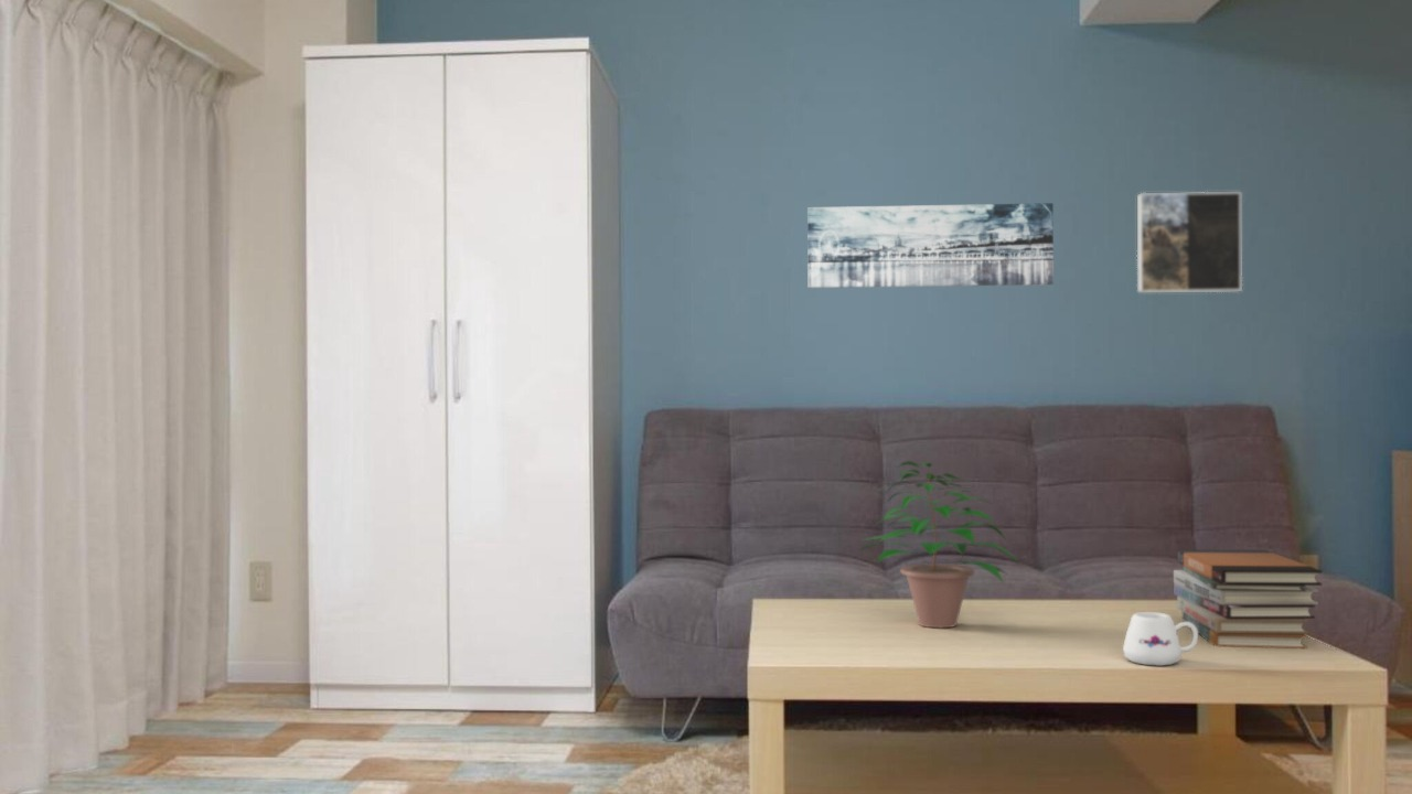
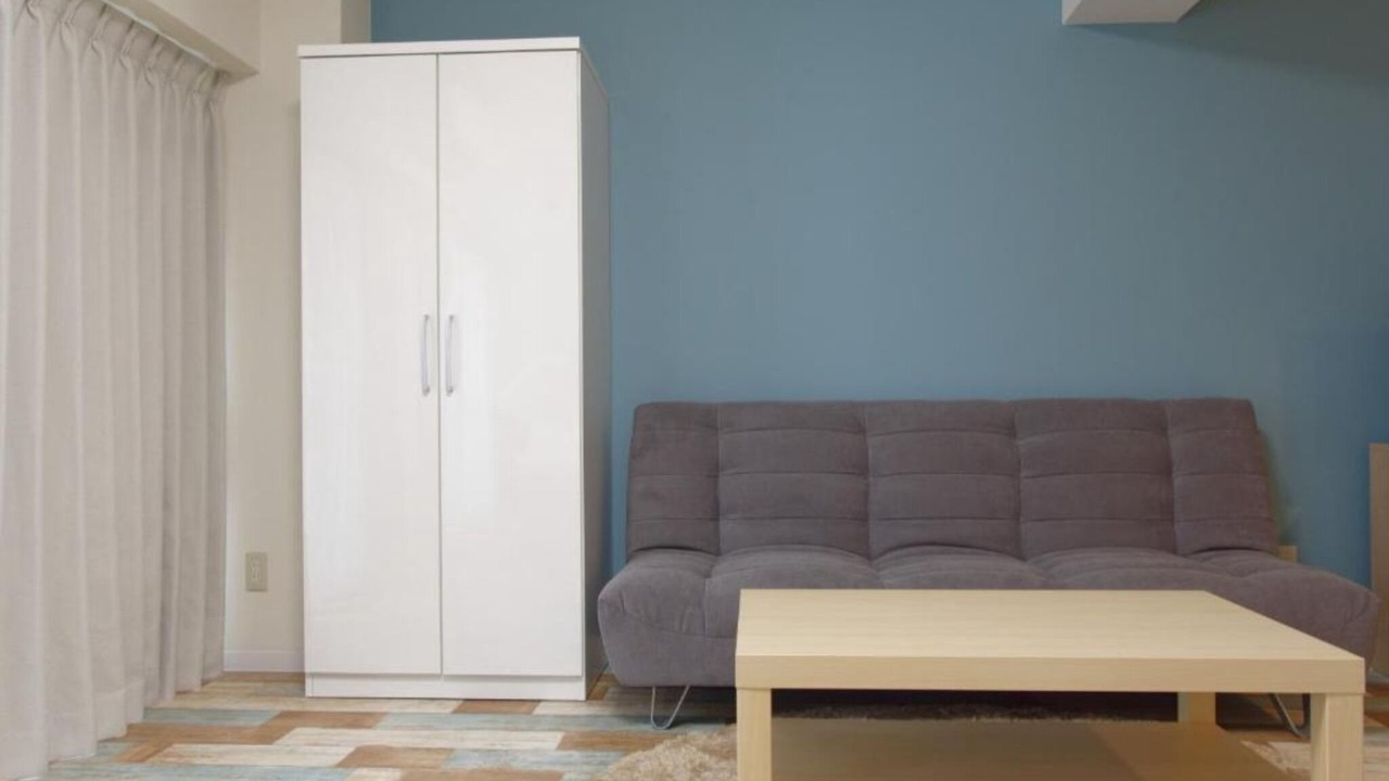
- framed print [1136,191,1243,293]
- mug [1122,611,1199,667]
- book stack [1173,548,1323,650]
- potted plant [858,460,1020,629]
- wall art [806,202,1055,289]
